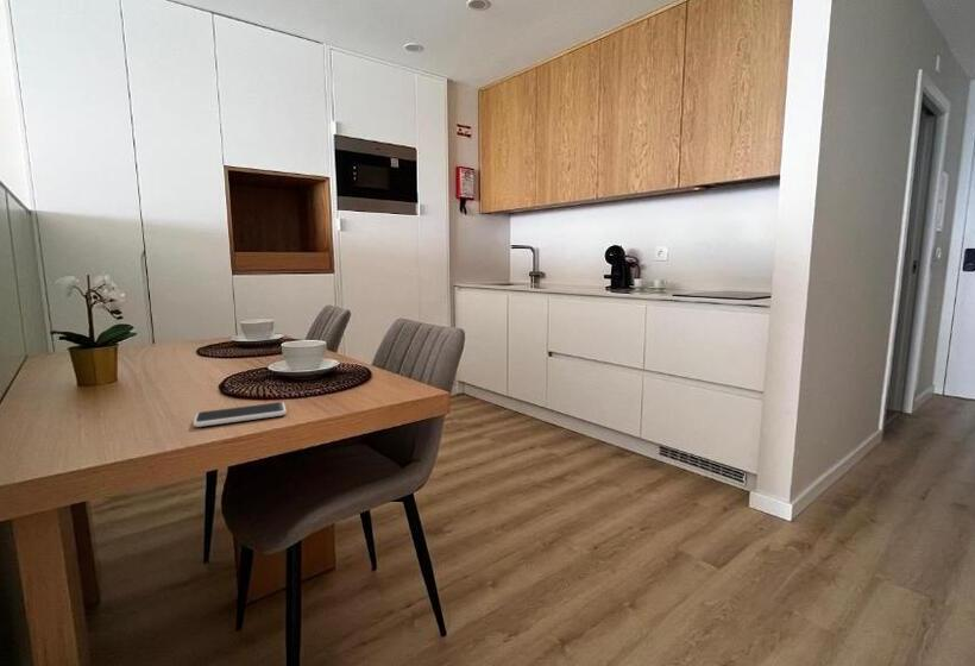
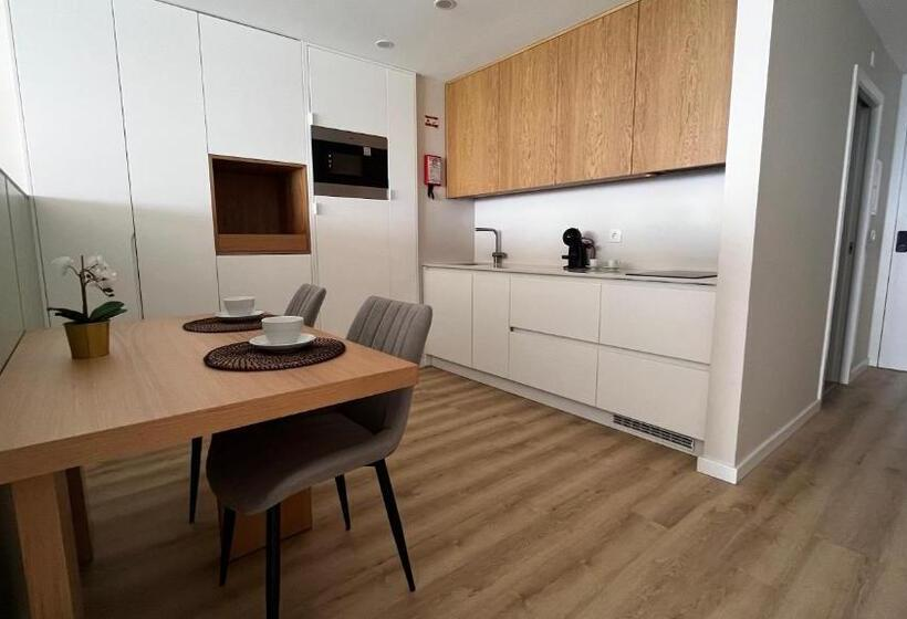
- smartphone [193,401,288,428]
